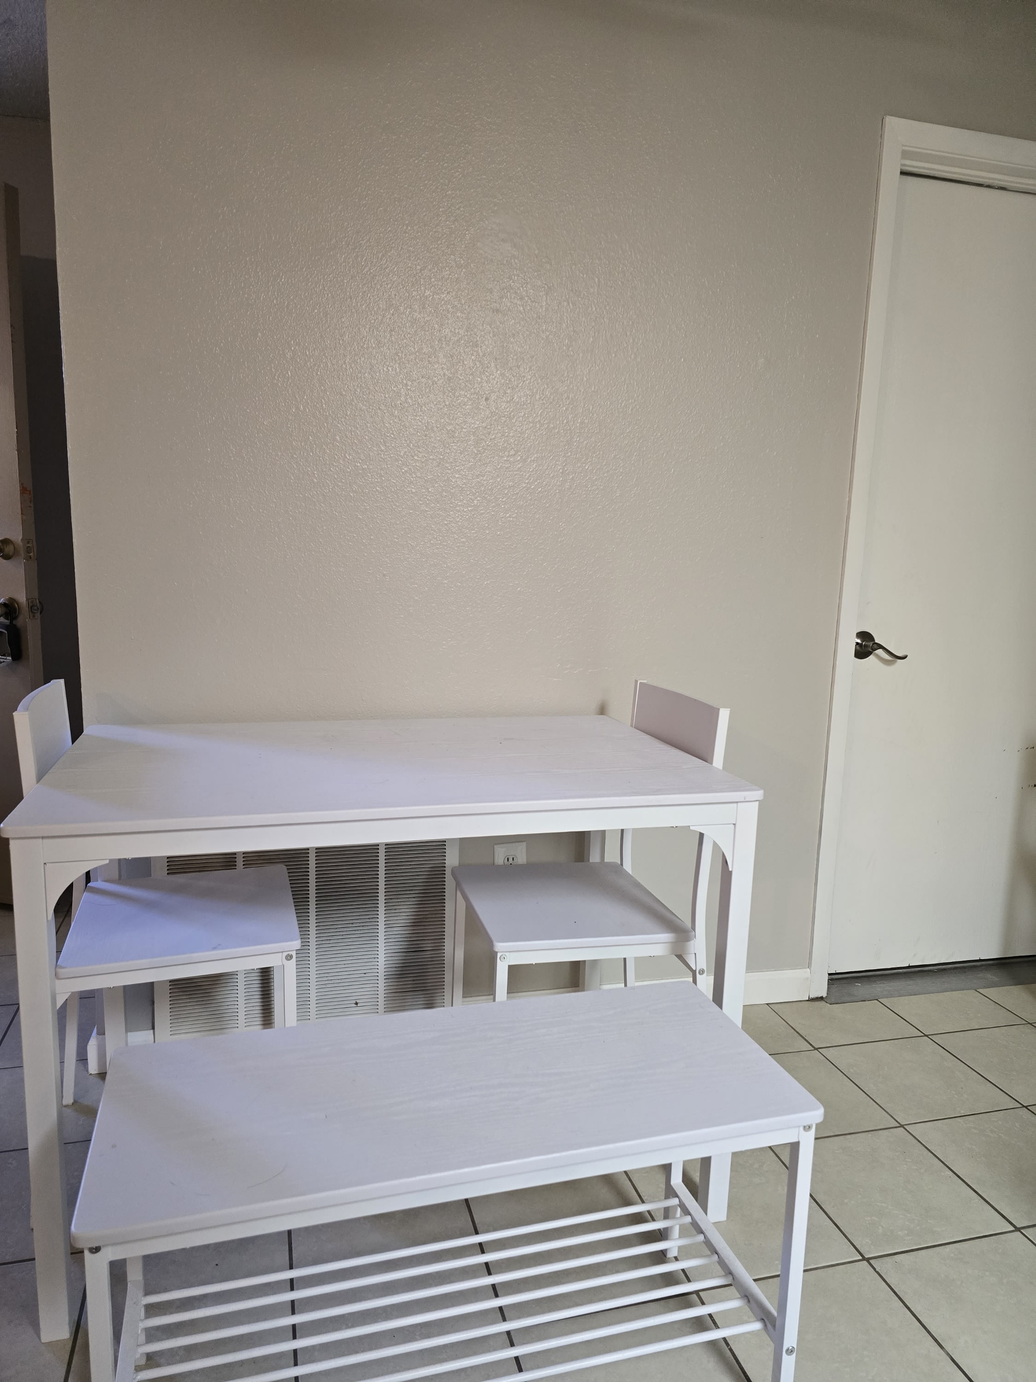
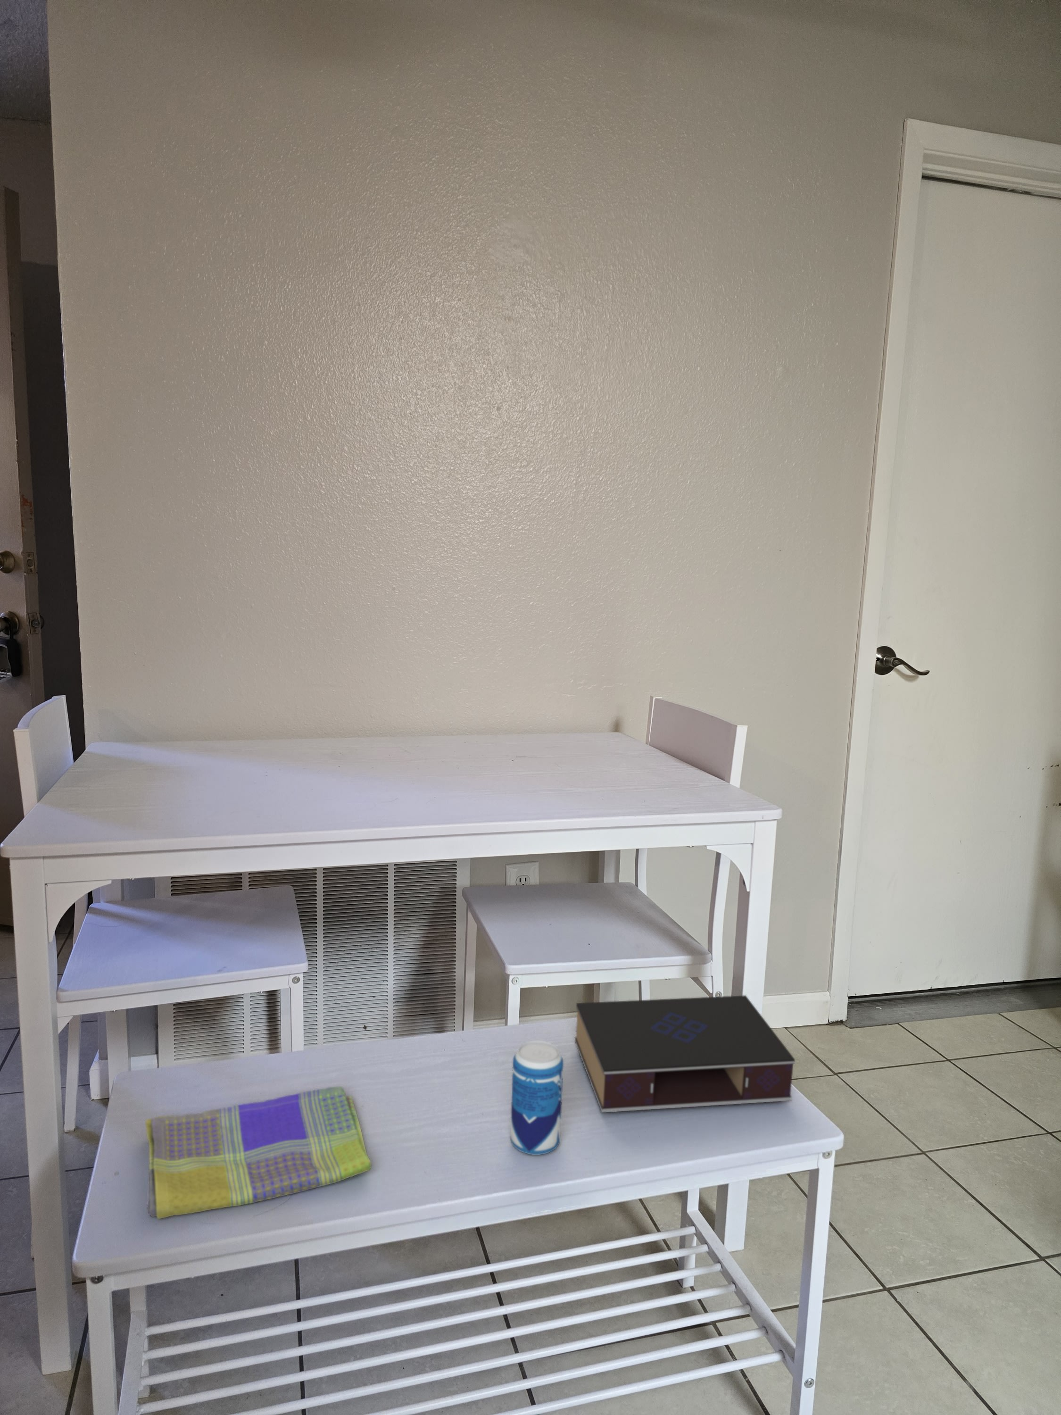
+ dish towel [145,1086,372,1220]
+ book [574,995,796,1113]
+ beverage can [509,1040,564,1155]
